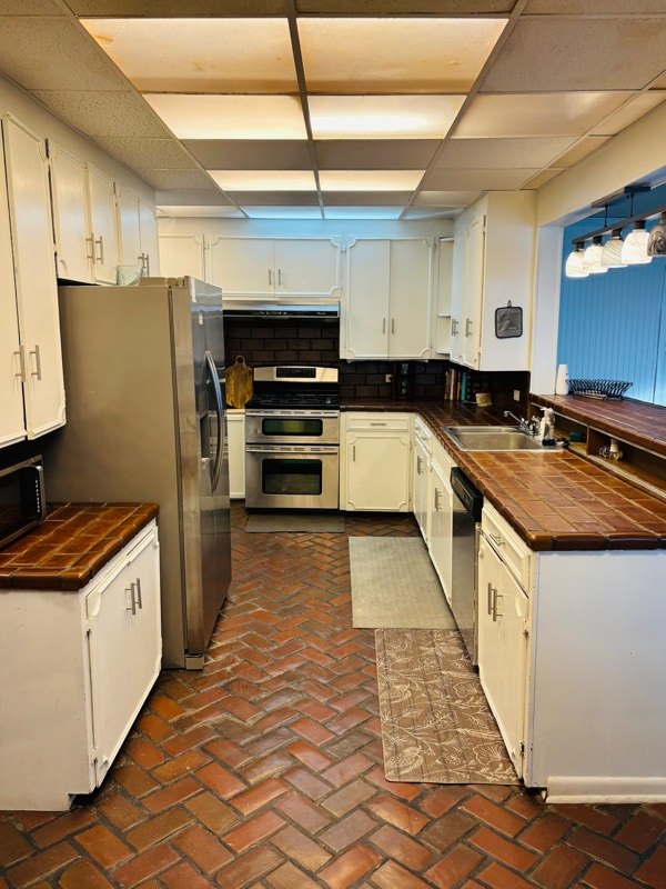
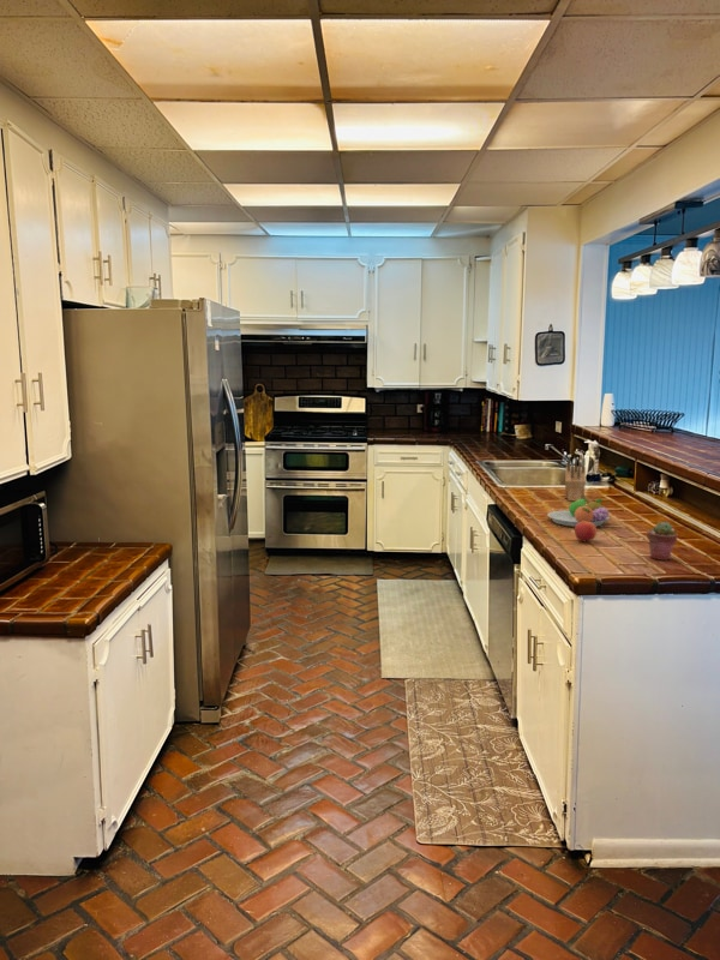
+ potted succulent [646,521,679,562]
+ fruit bowl [546,497,611,528]
+ knife block [564,456,587,502]
+ pomegranate [574,521,598,542]
